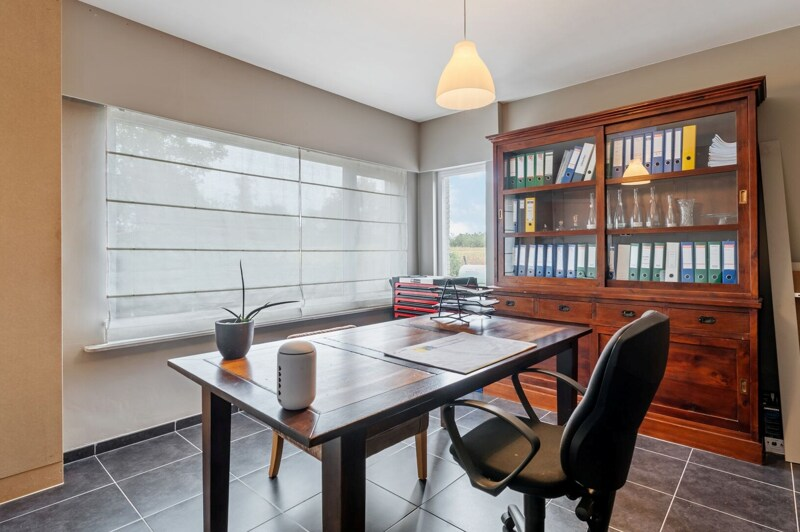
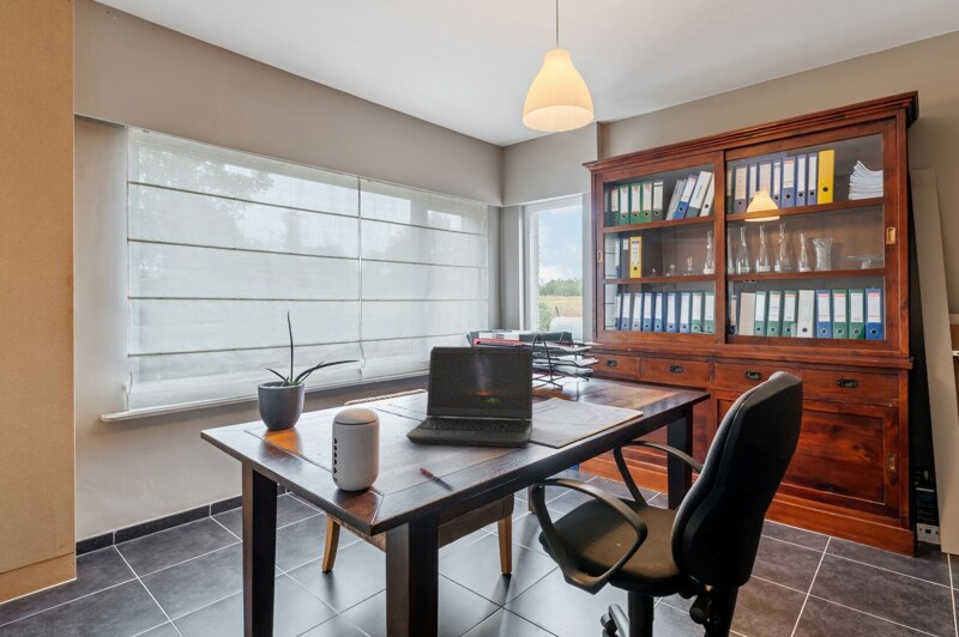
+ pen [418,467,456,490]
+ laptop computer [405,346,535,448]
